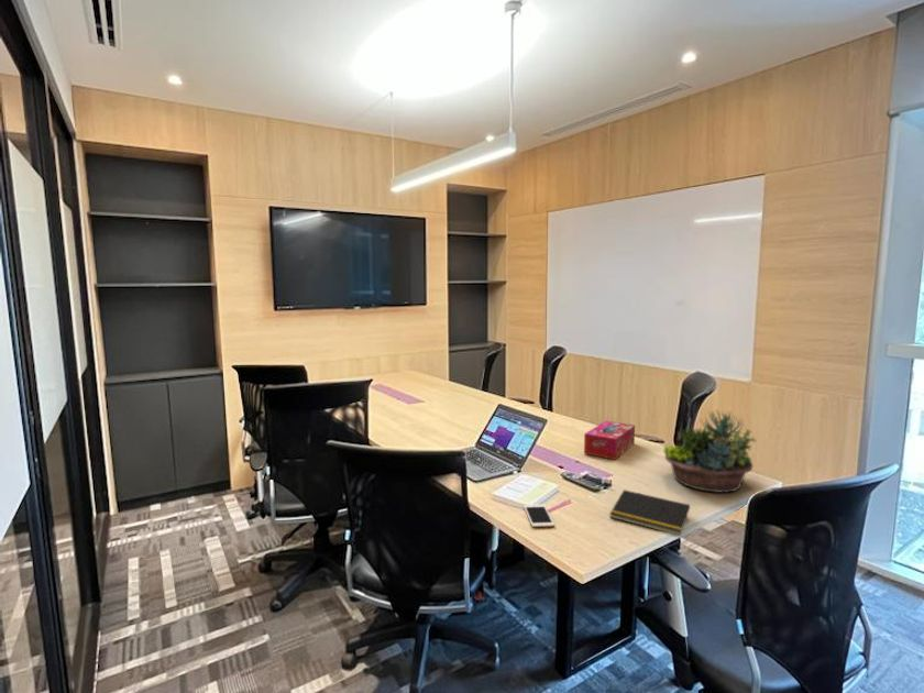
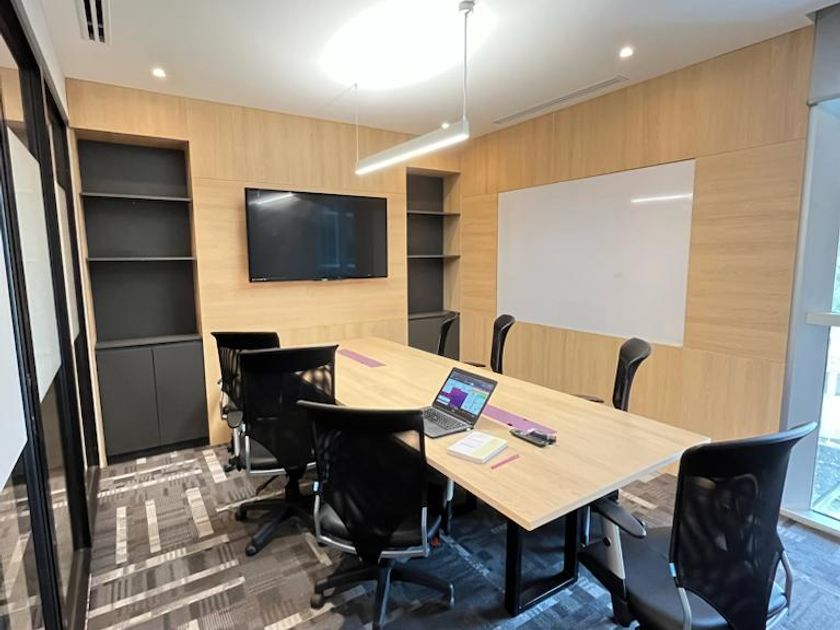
- succulent planter [662,409,758,494]
- cell phone [522,504,556,528]
- notepad [608,488,691,537]
- tissue box [583,420,636,461]
